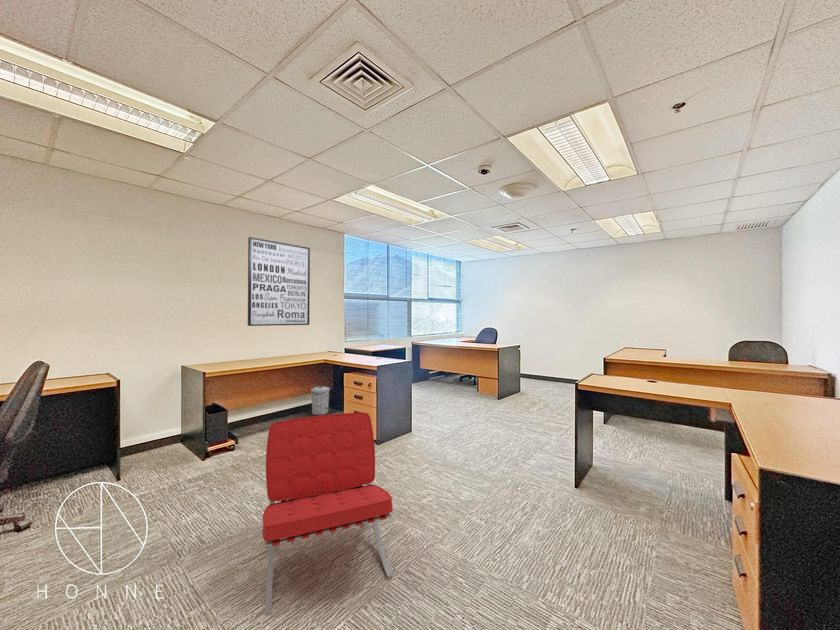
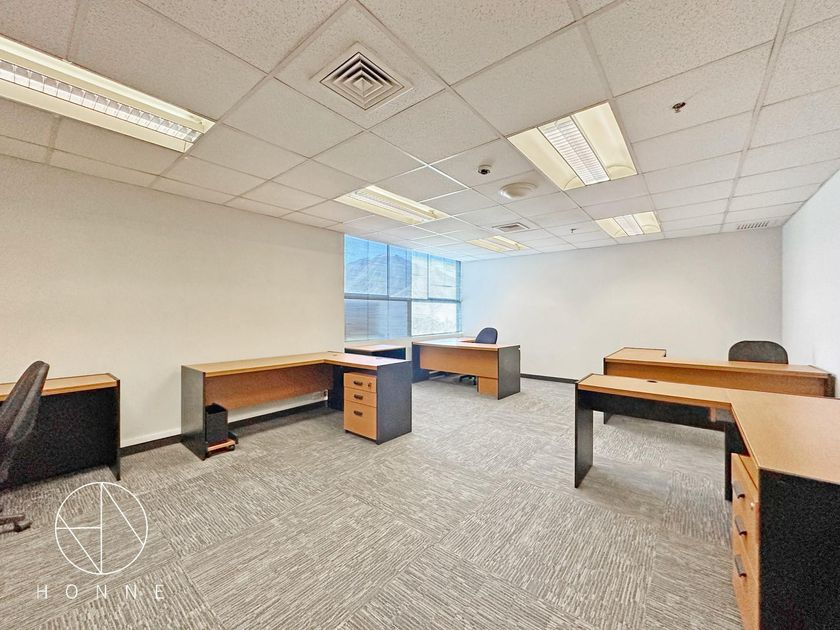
- wall art [247,236,311,327]
- lounge chair [261,412,394,617]
- trash can [310,385,331,416]
